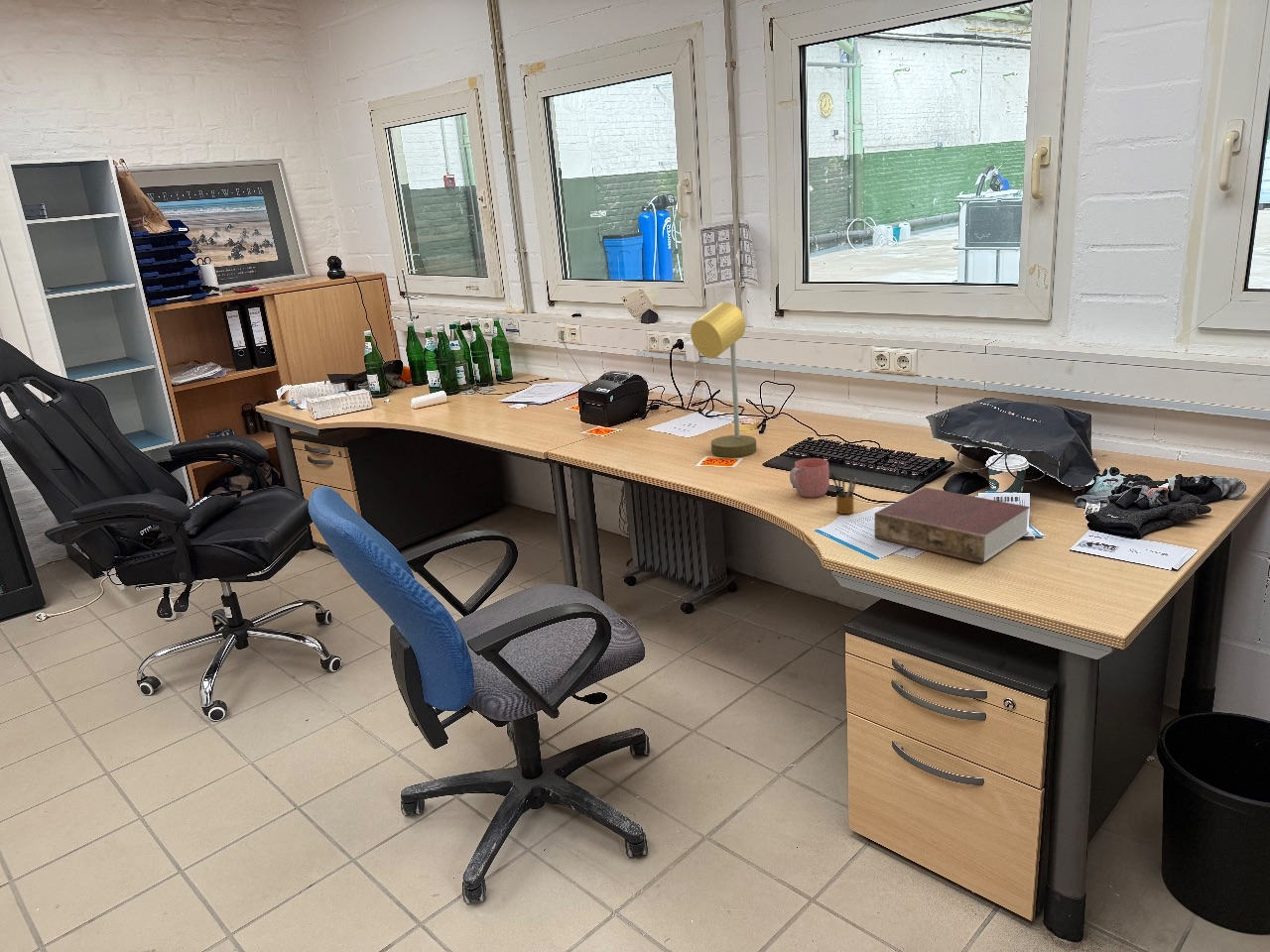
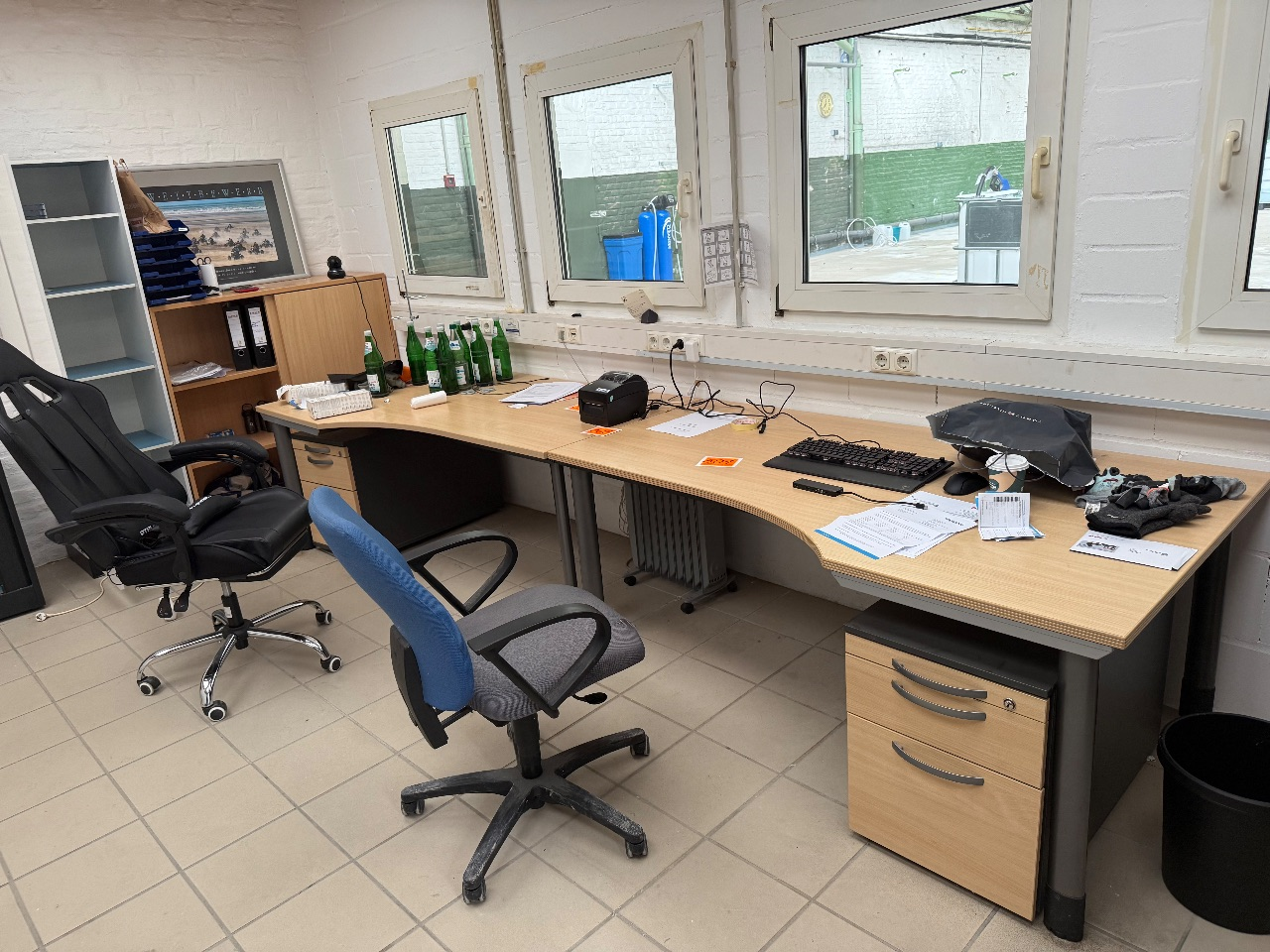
- mug [789,457,830,499]
- pencil box [829,470,858,515]
- book [874,487,1031,564]
- desk lamp [690,301,757,458]
